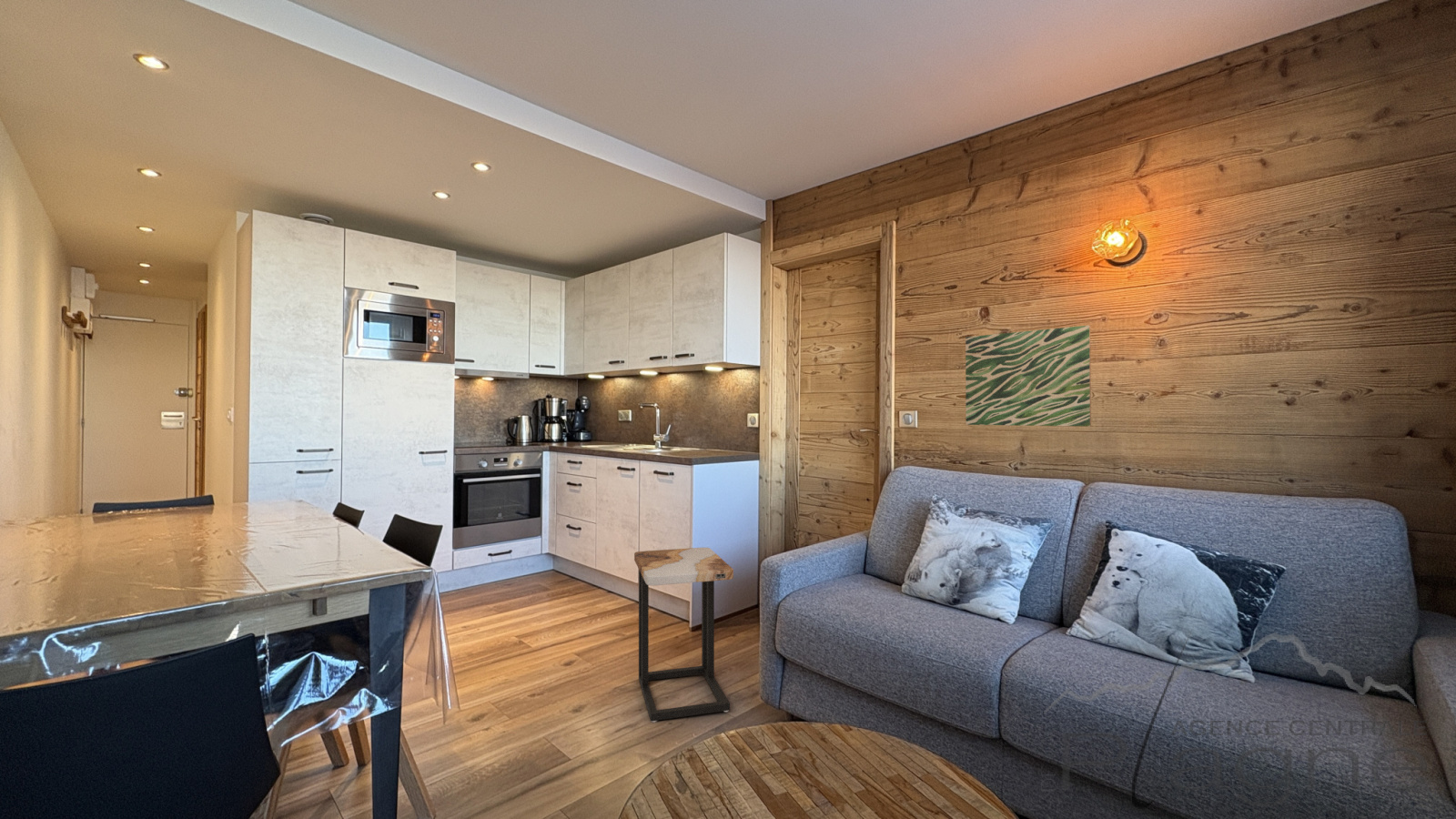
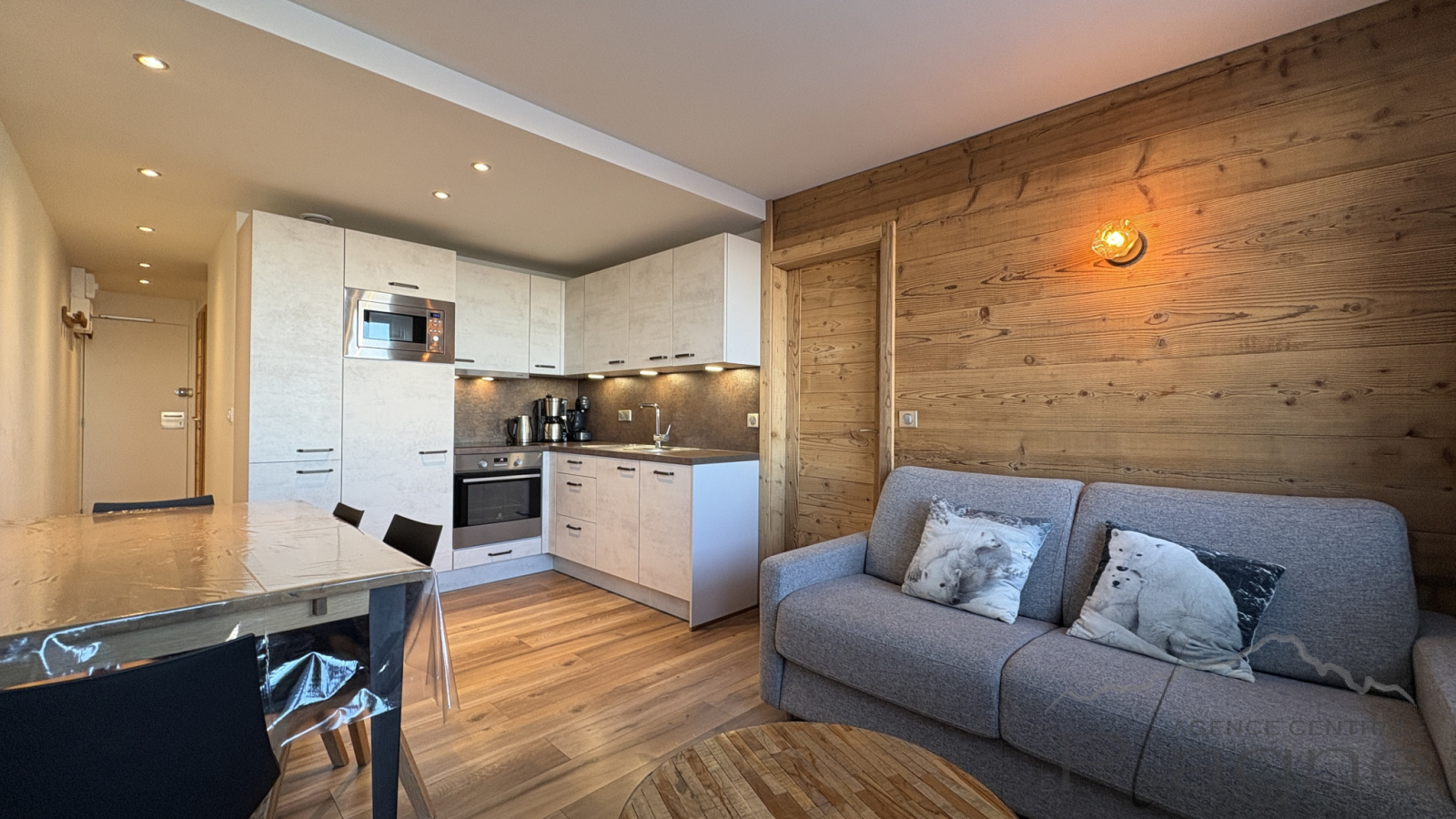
- side table [633,547,734,723]
- wall art [965,324,1092,427]
